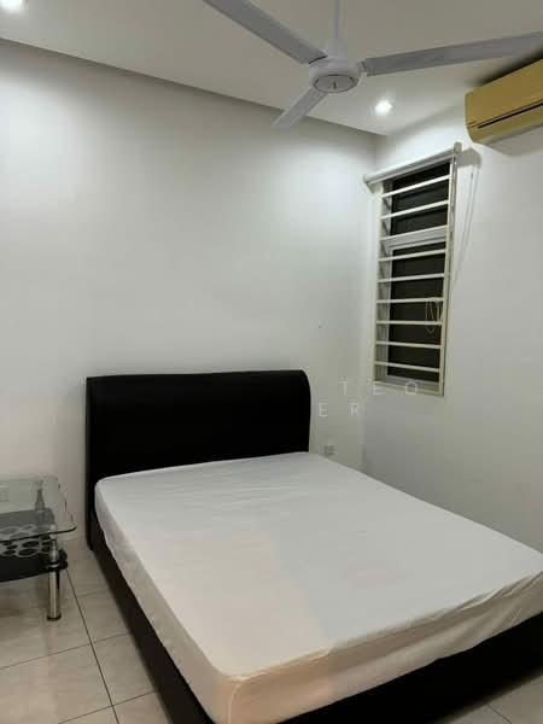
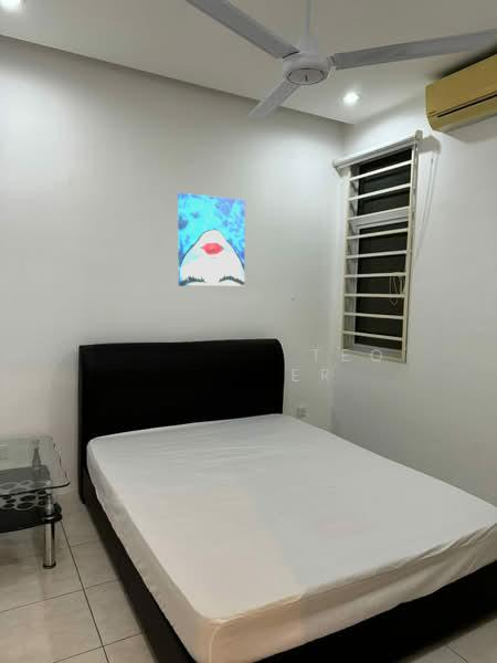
+ wall art [177,192,246,287]
